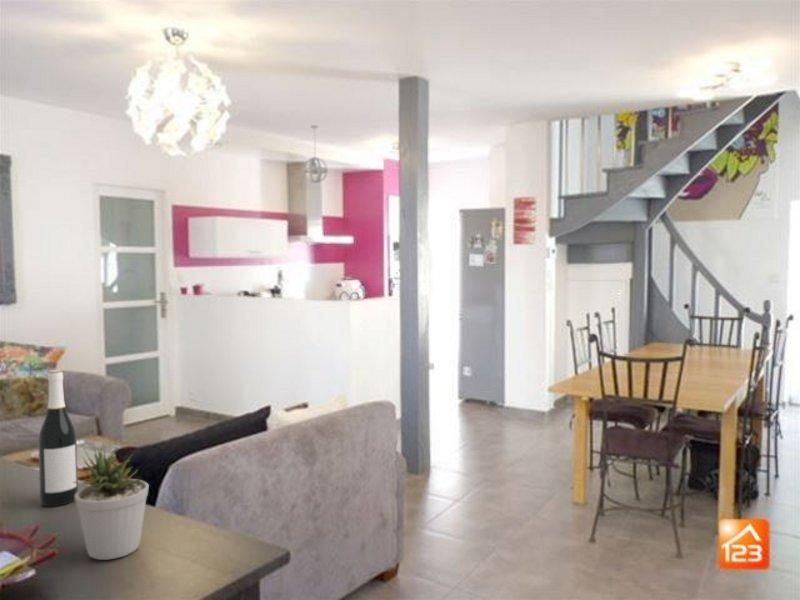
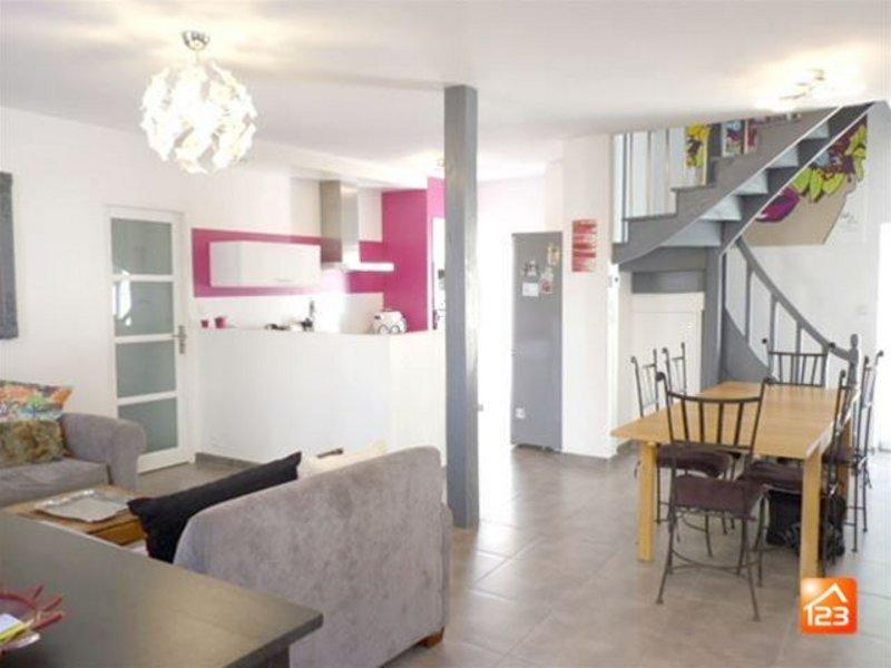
- potted plant [74,440,150,561]
- wine bottle [37,369,79,507]
- pendant light [301,124,329,184]
